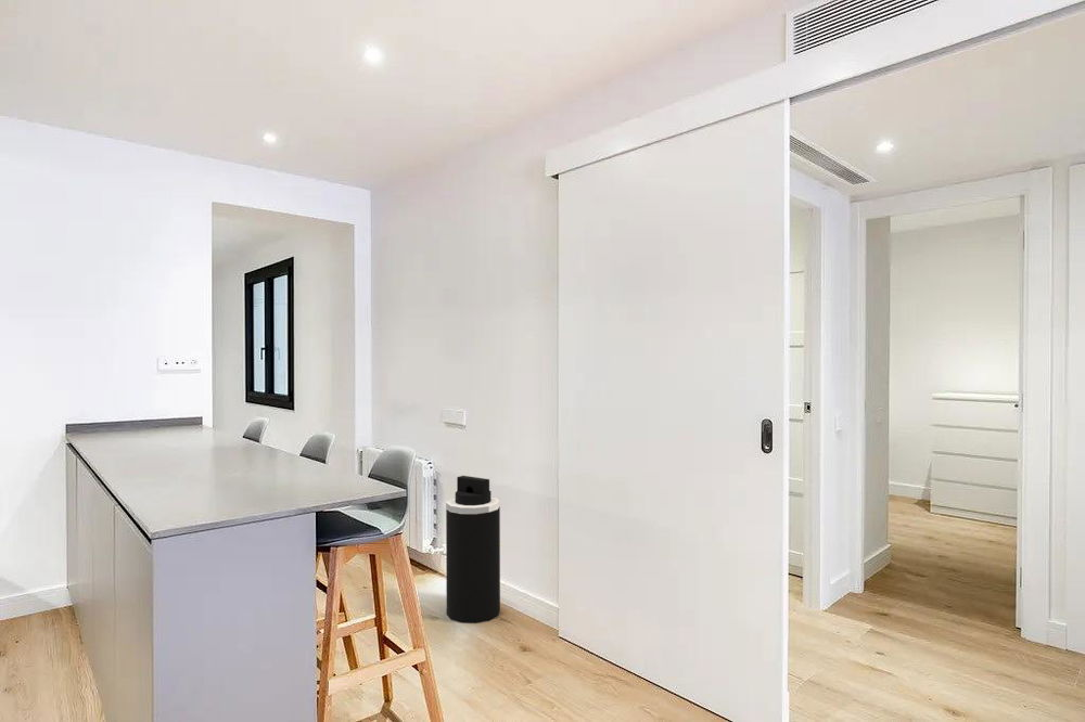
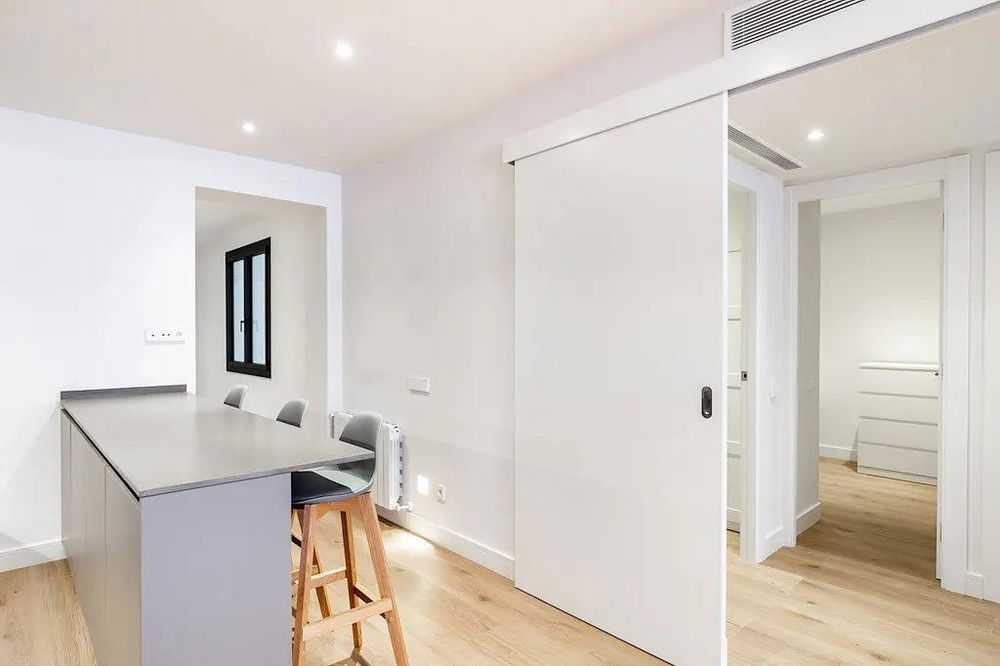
- trash can [445,475,501,624]
